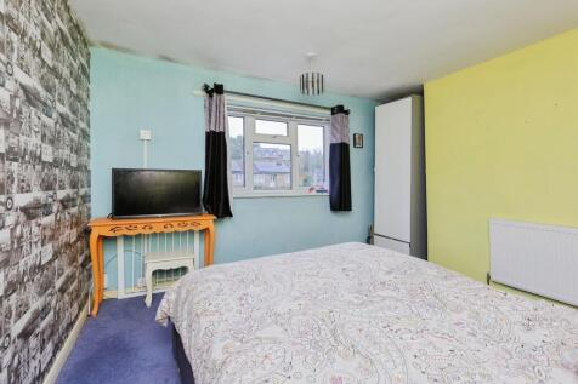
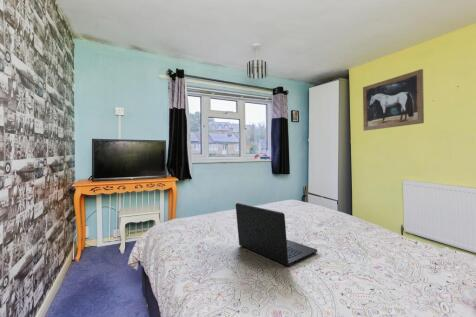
+ laptop [235,202,318,267]
+ wall art [362,68,425,132]
